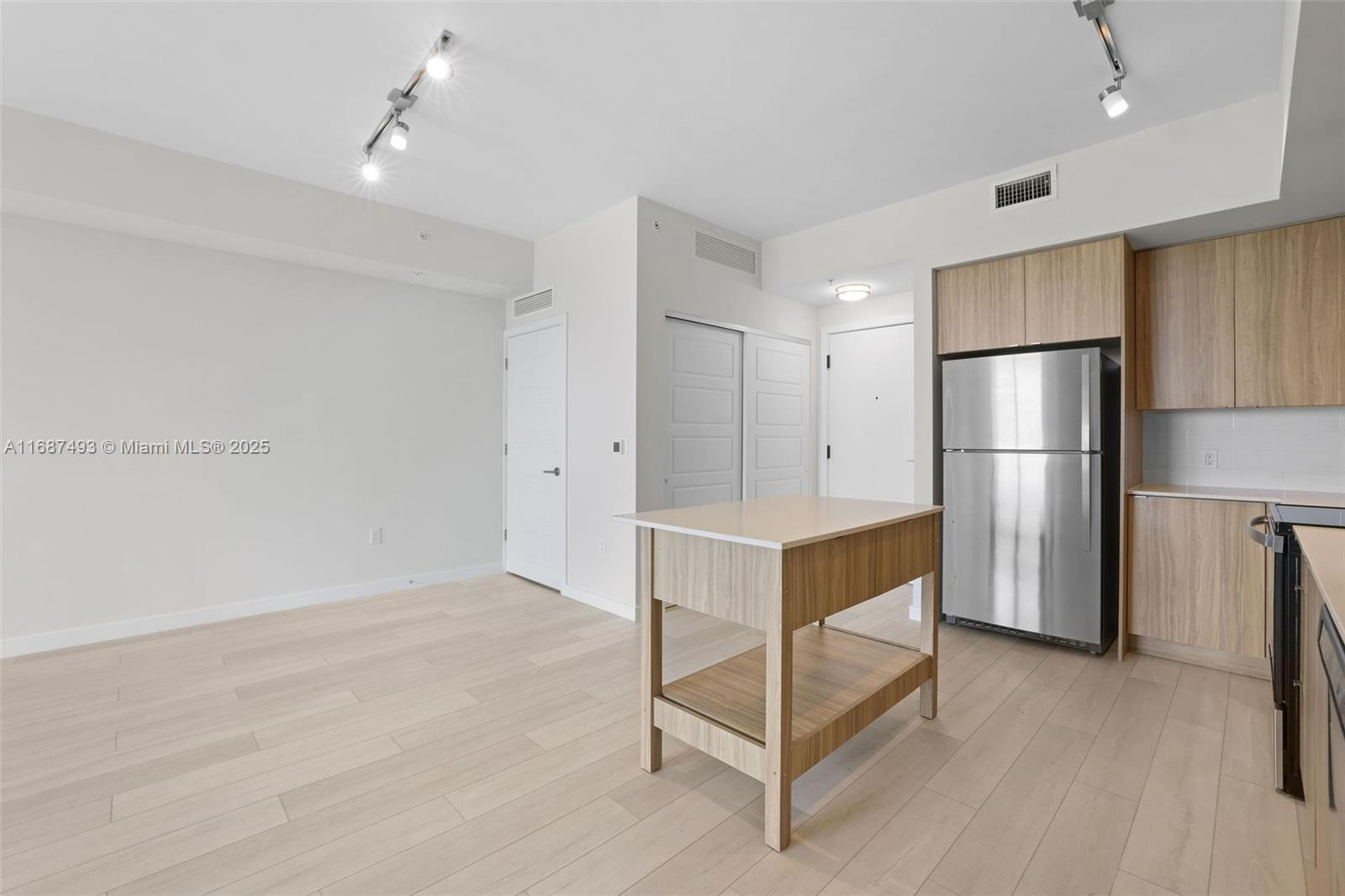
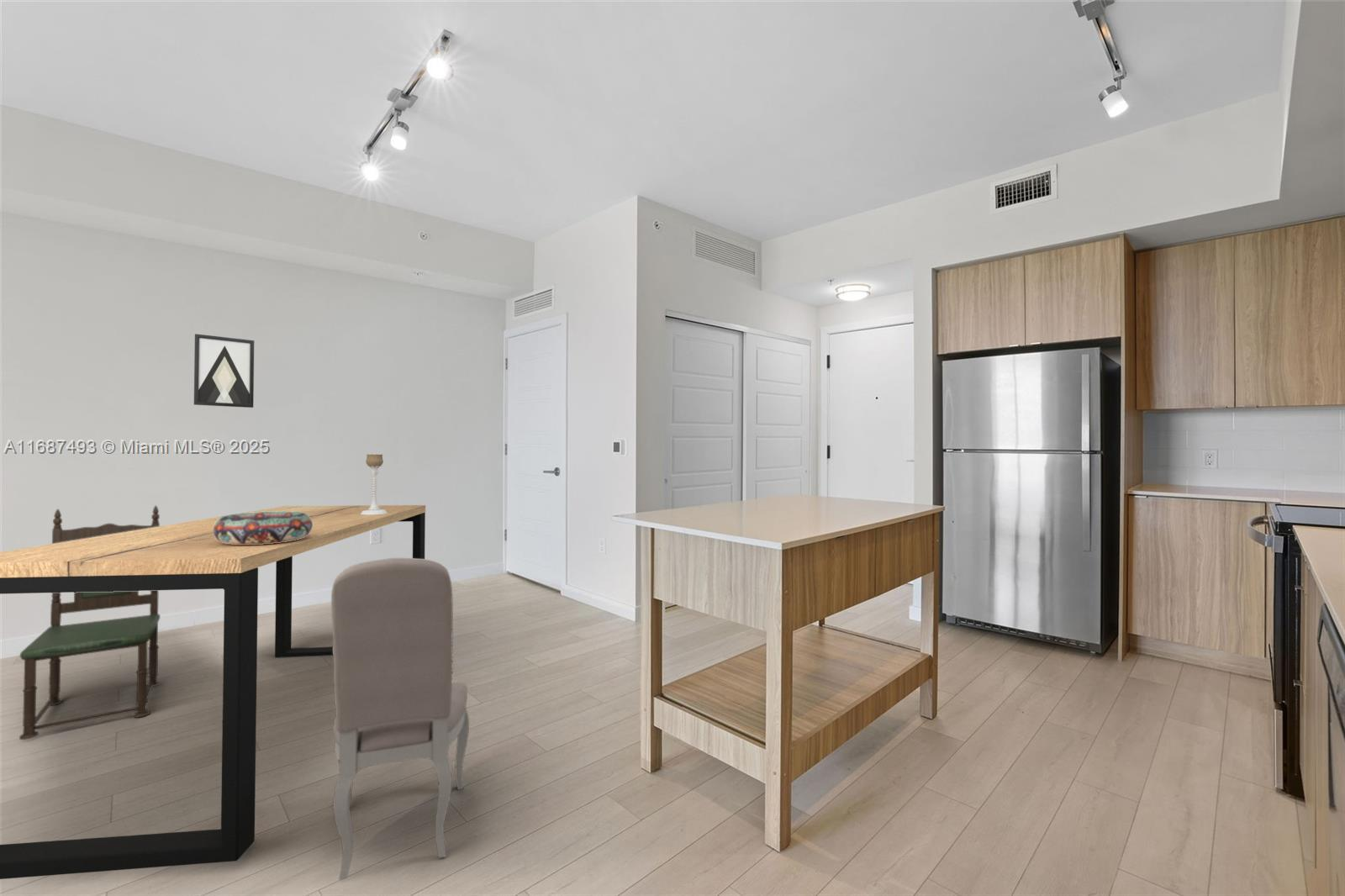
+ dining chair [330,557,470,881]
+ wall art [193,333,255,408]
+ candle holder [361,454,388,515]
+ decorative bowl [214,512,313,545]
+ dining table [0,504,426,880]
+ dining chair [18,504,161,741]
